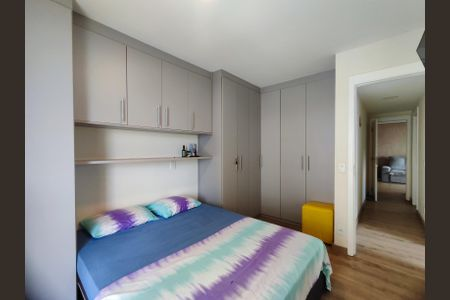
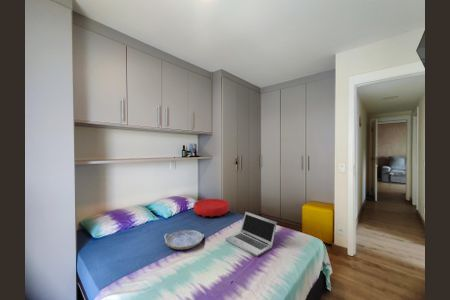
+ cushion [193,198,230,219]
+ serving tray [164,229,205,250]
+ laptop [224,211,278,258]
